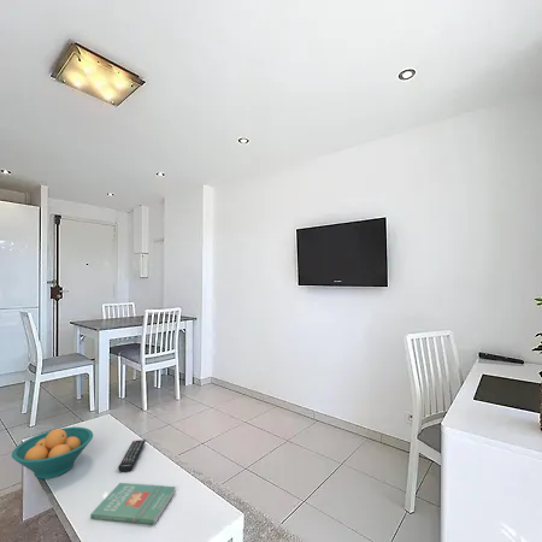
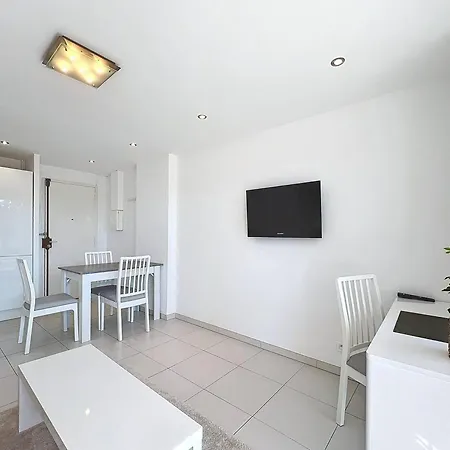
- fruit bowl [11,426,94,479]
- book [89,482,177,525]
- remote control [117,438,147,473]
